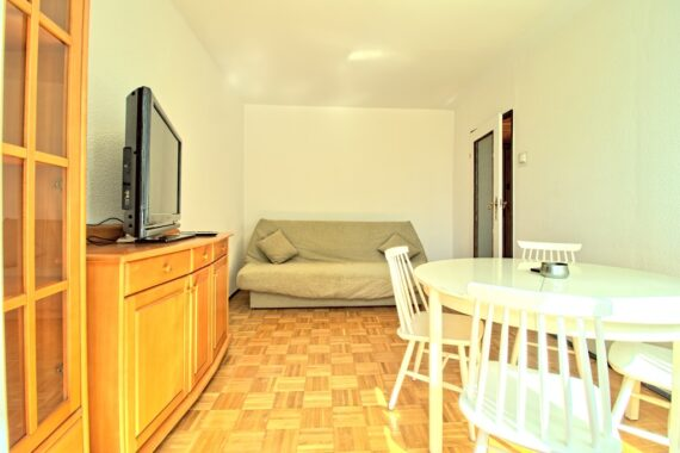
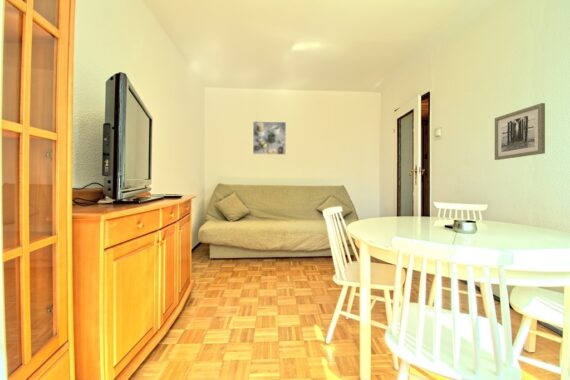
+ wall art [494,102,546,161]
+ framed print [252,120,287,156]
